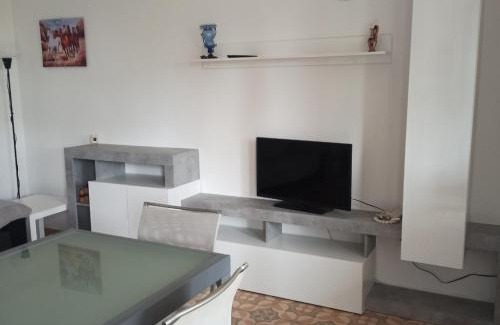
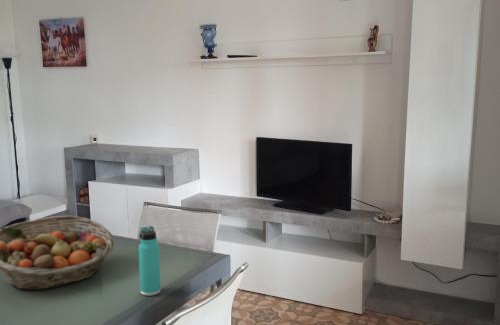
+ thermos bottle [138,225,162,297]
+ fruit basket [0,215,115,291]
